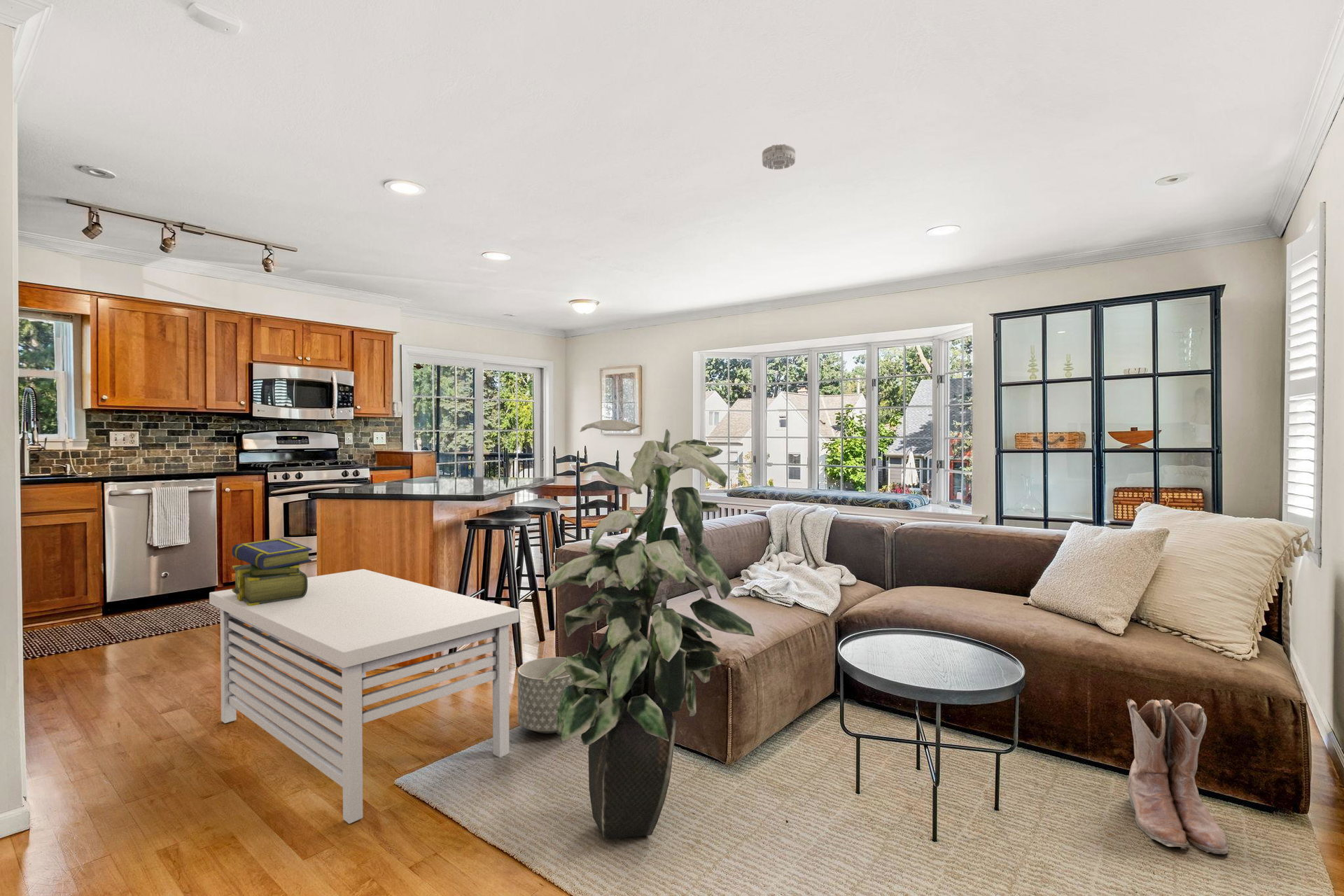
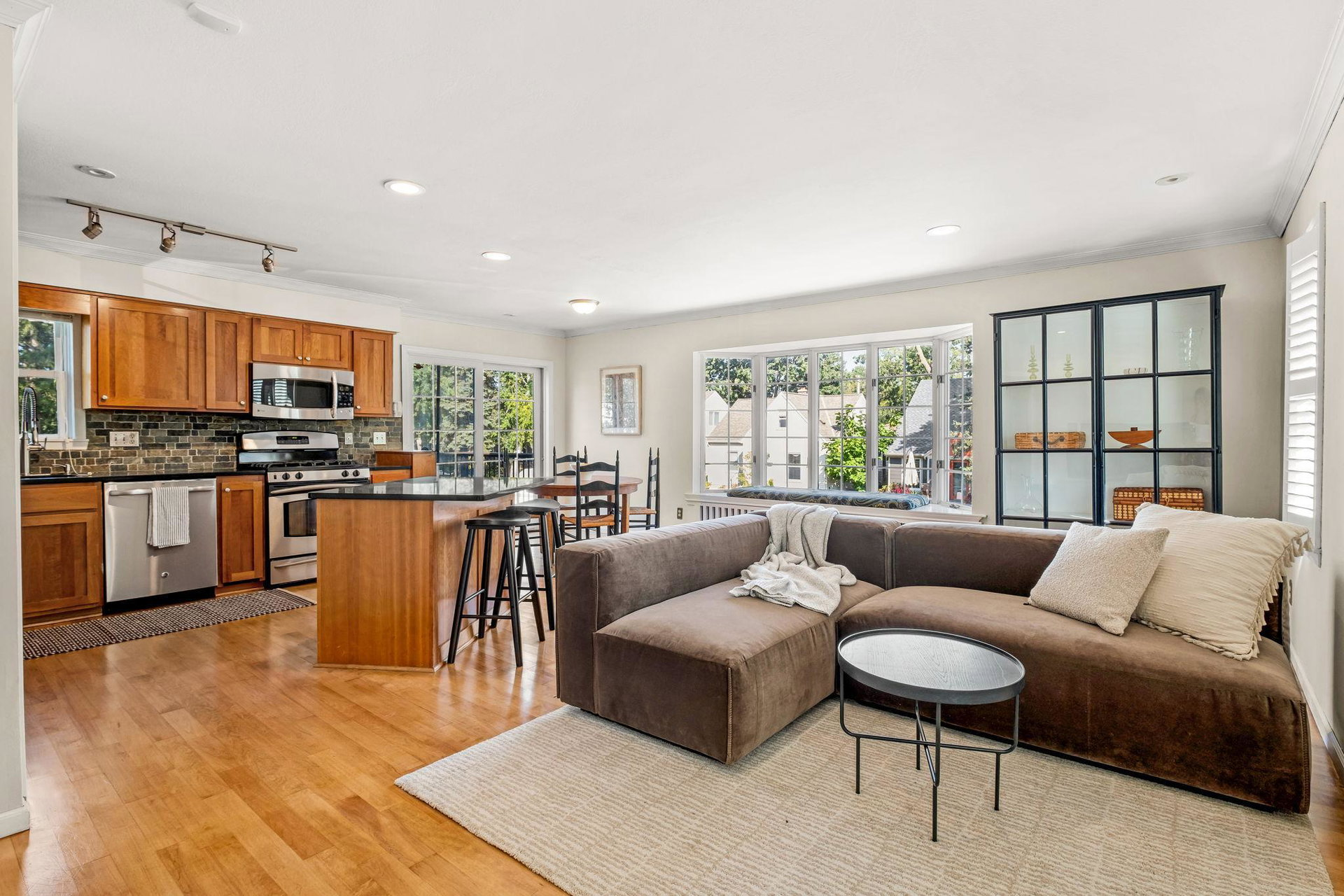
- stack of books [232,538,312,606]
- indoor plant [543,419,755,839]
- planter [517,657,573,734]
- coffee table [209,568,519,825]
- boots [1126,698,1229,855]
- smoke detector [762,144,796,170]
